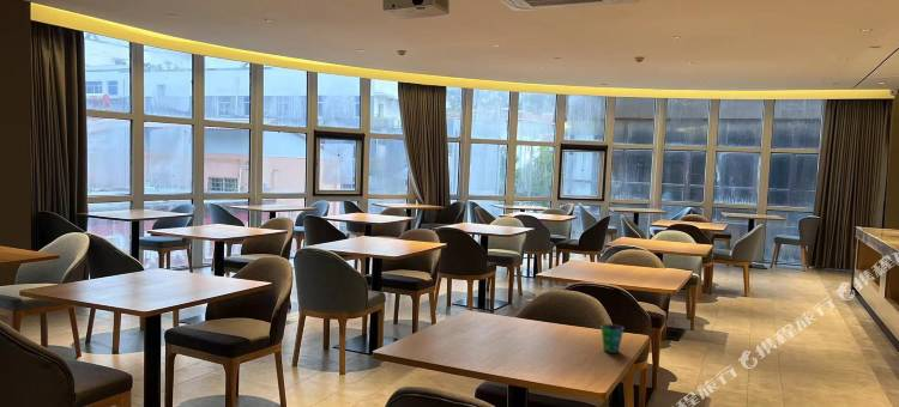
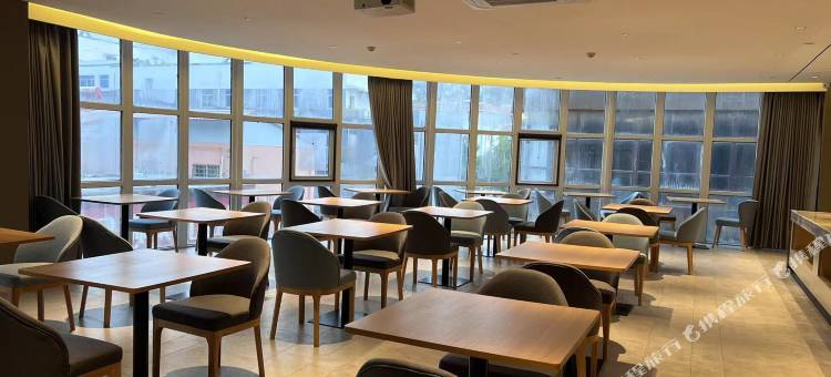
- cup [599,323,625,354]
